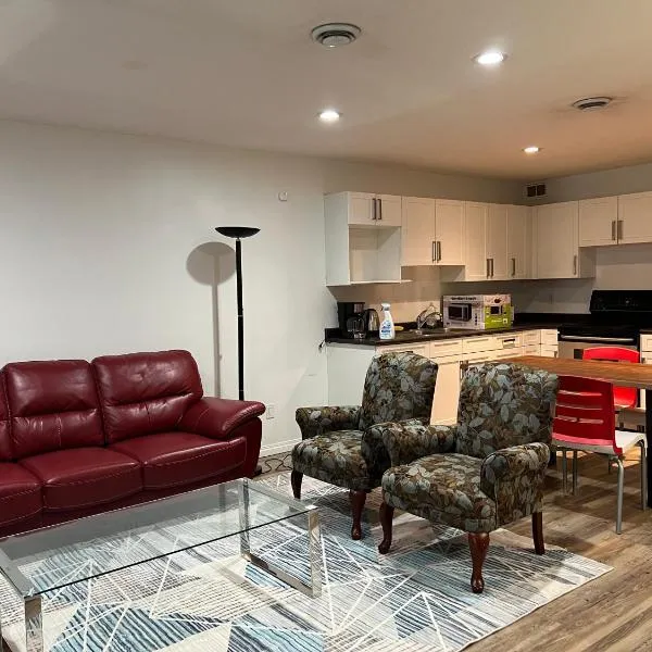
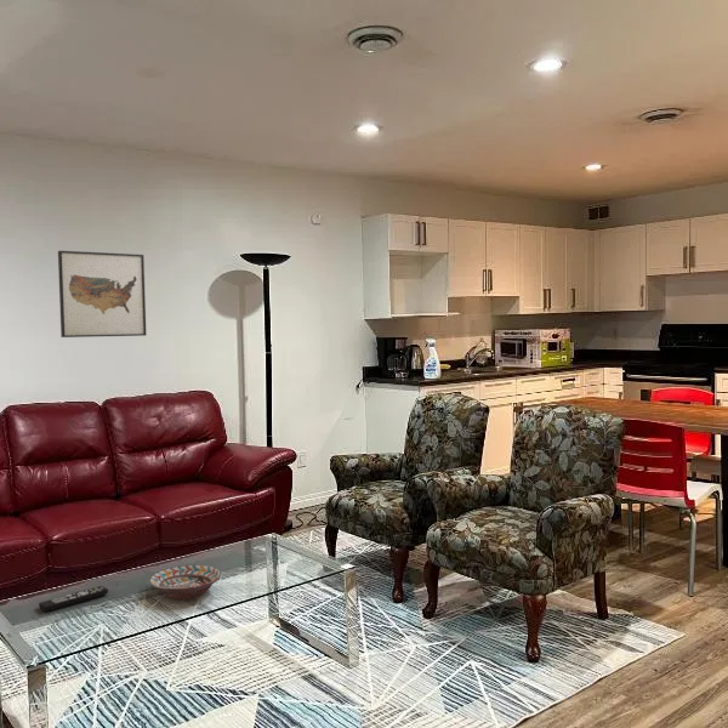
+ wall art [57,250,147,339]
+ remote control [38,585,109,613]
+ decorative bowl [148,564,222,601]
